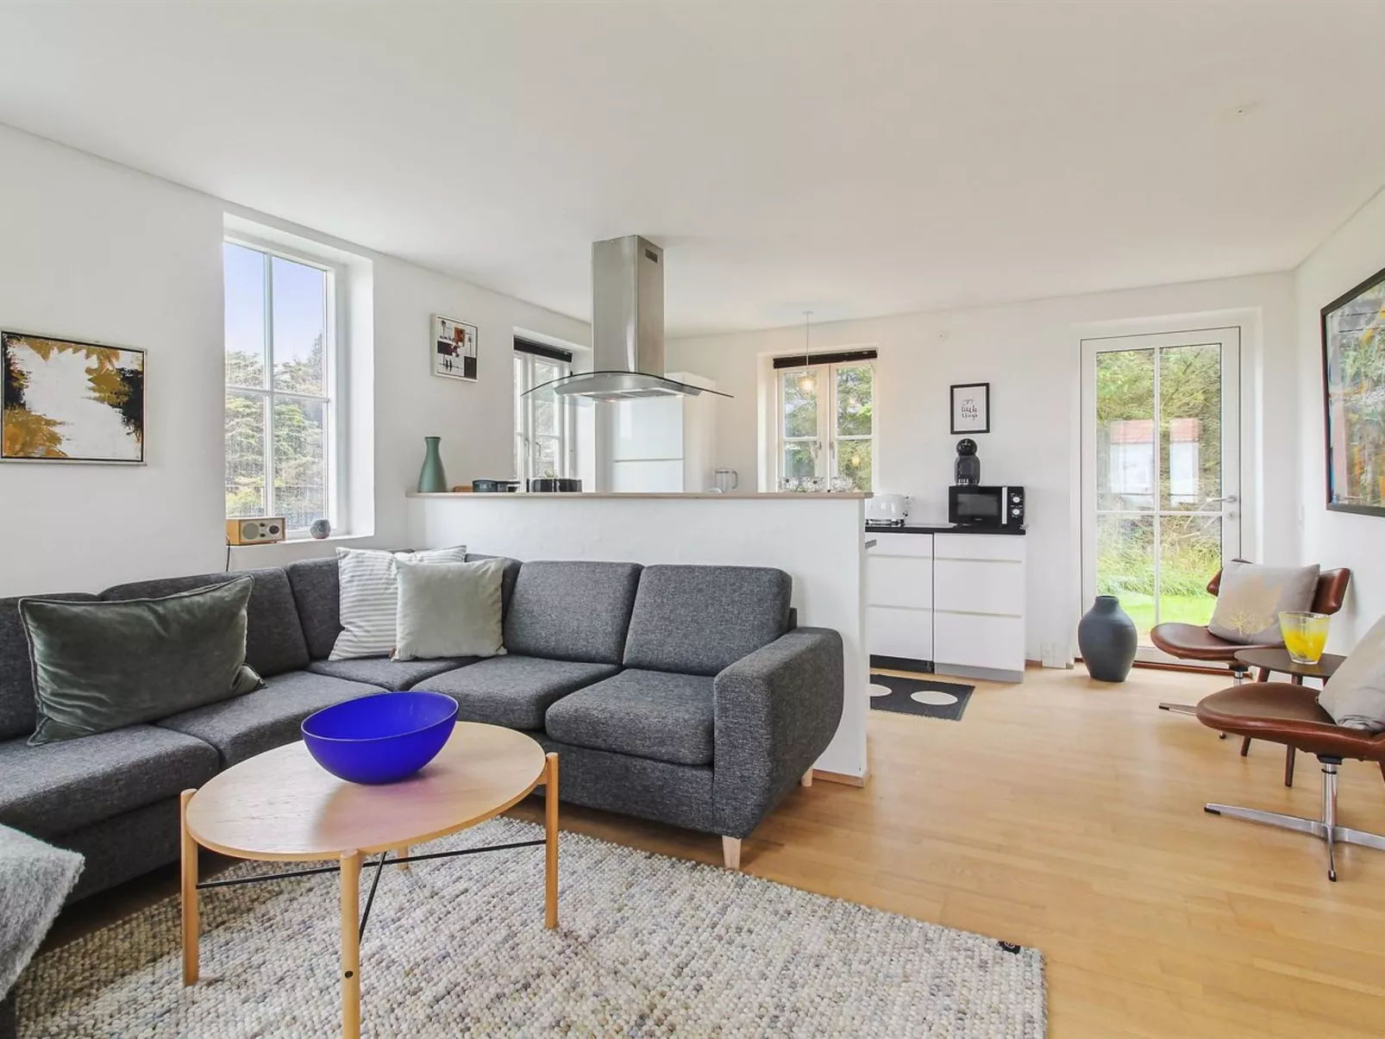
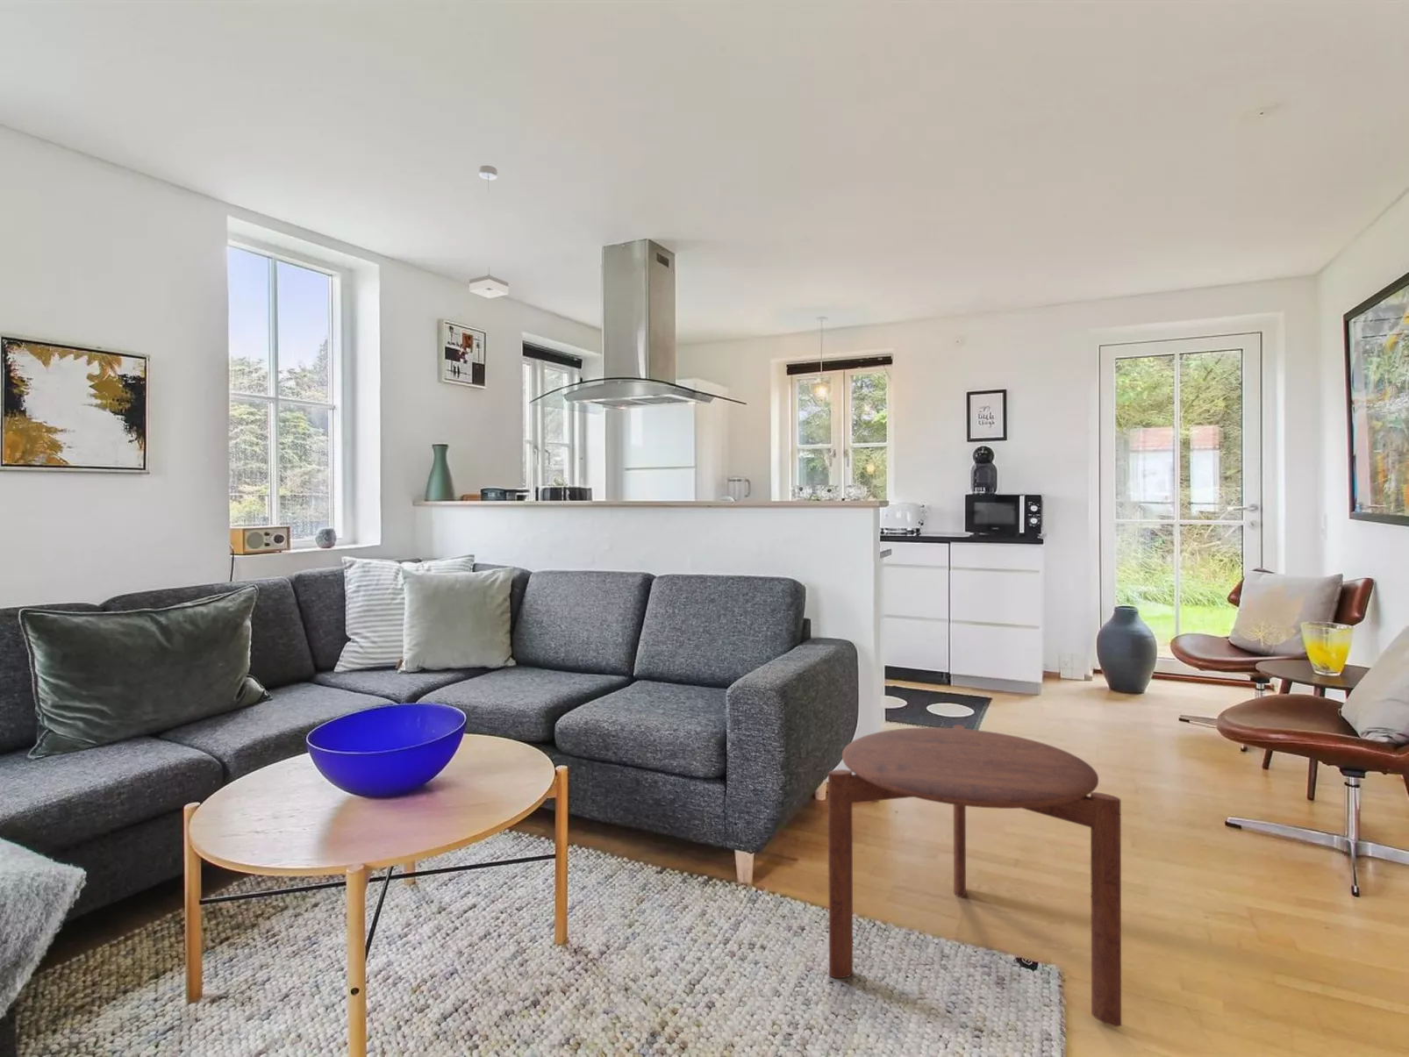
+ side table [827,724,1123,1027]
+ pendant lamp [469,165,510,299]
